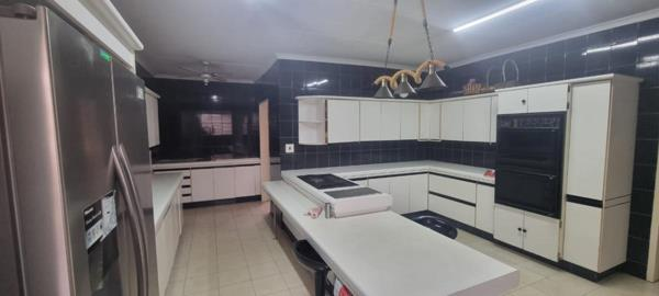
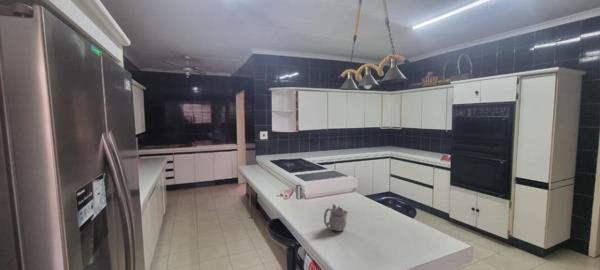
+ teapot [323,203,349,232]
